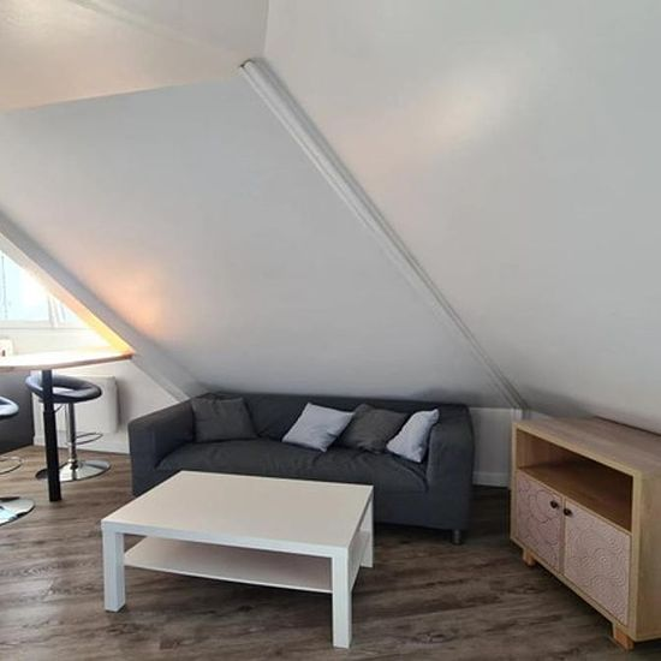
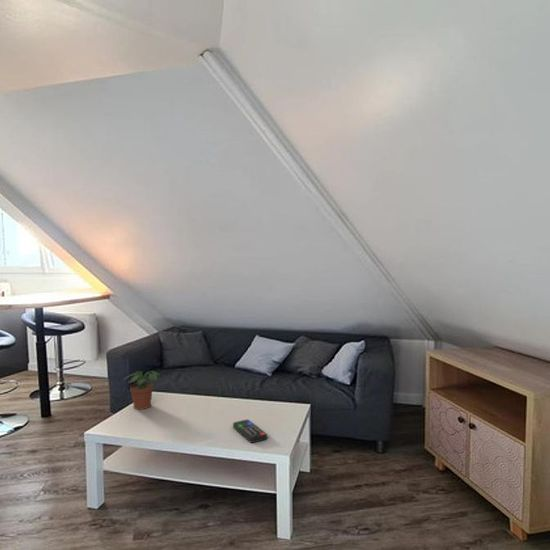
+ remote control [232,418,268,444]
+ potted plant [123,370,161,410]
